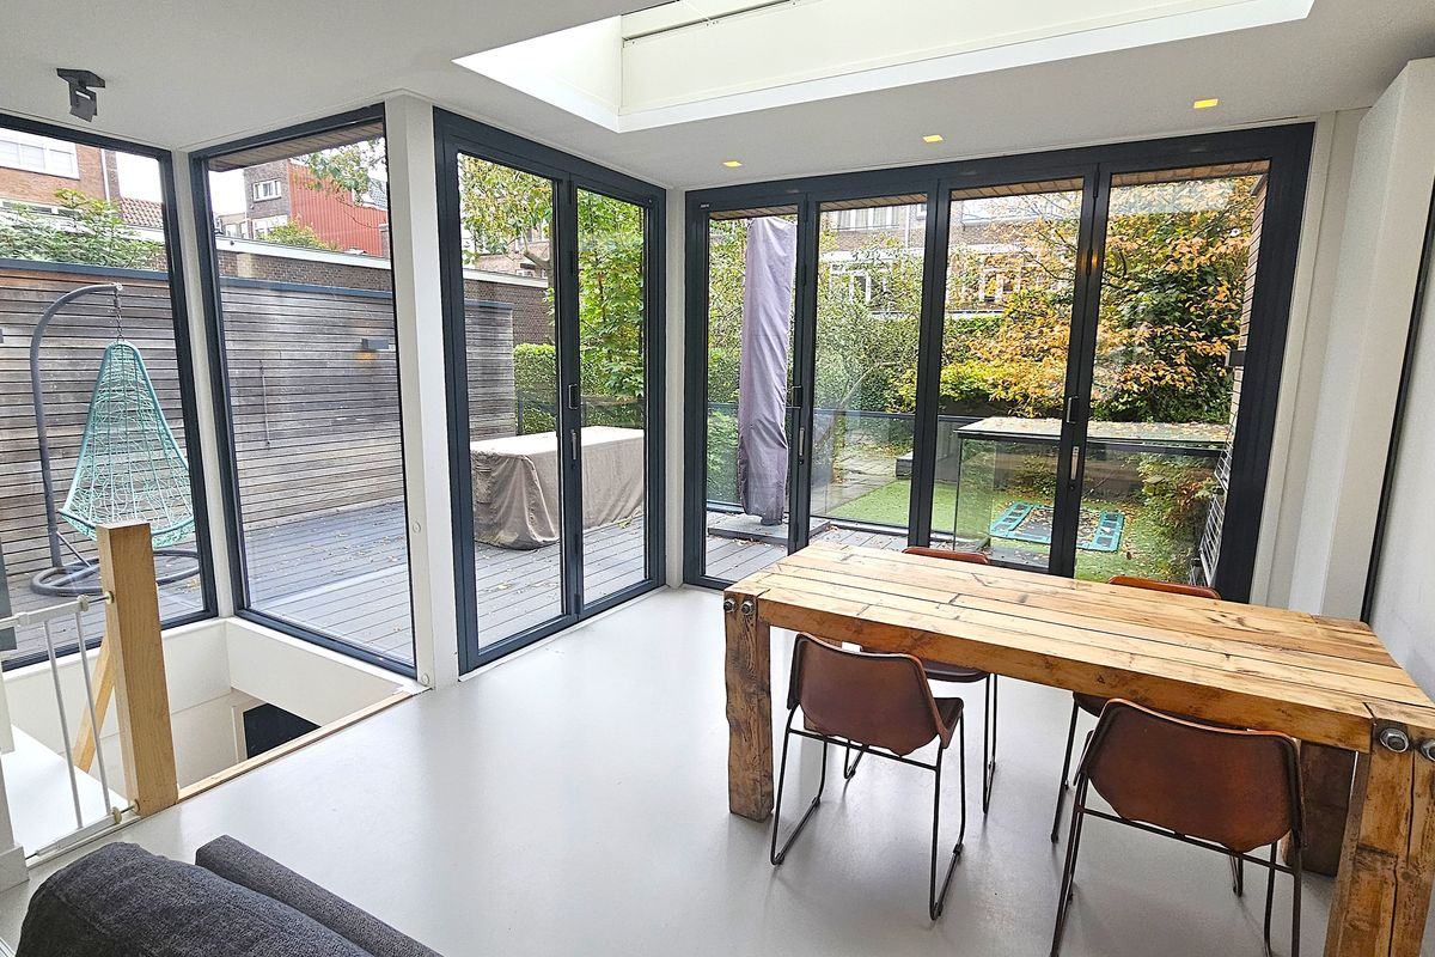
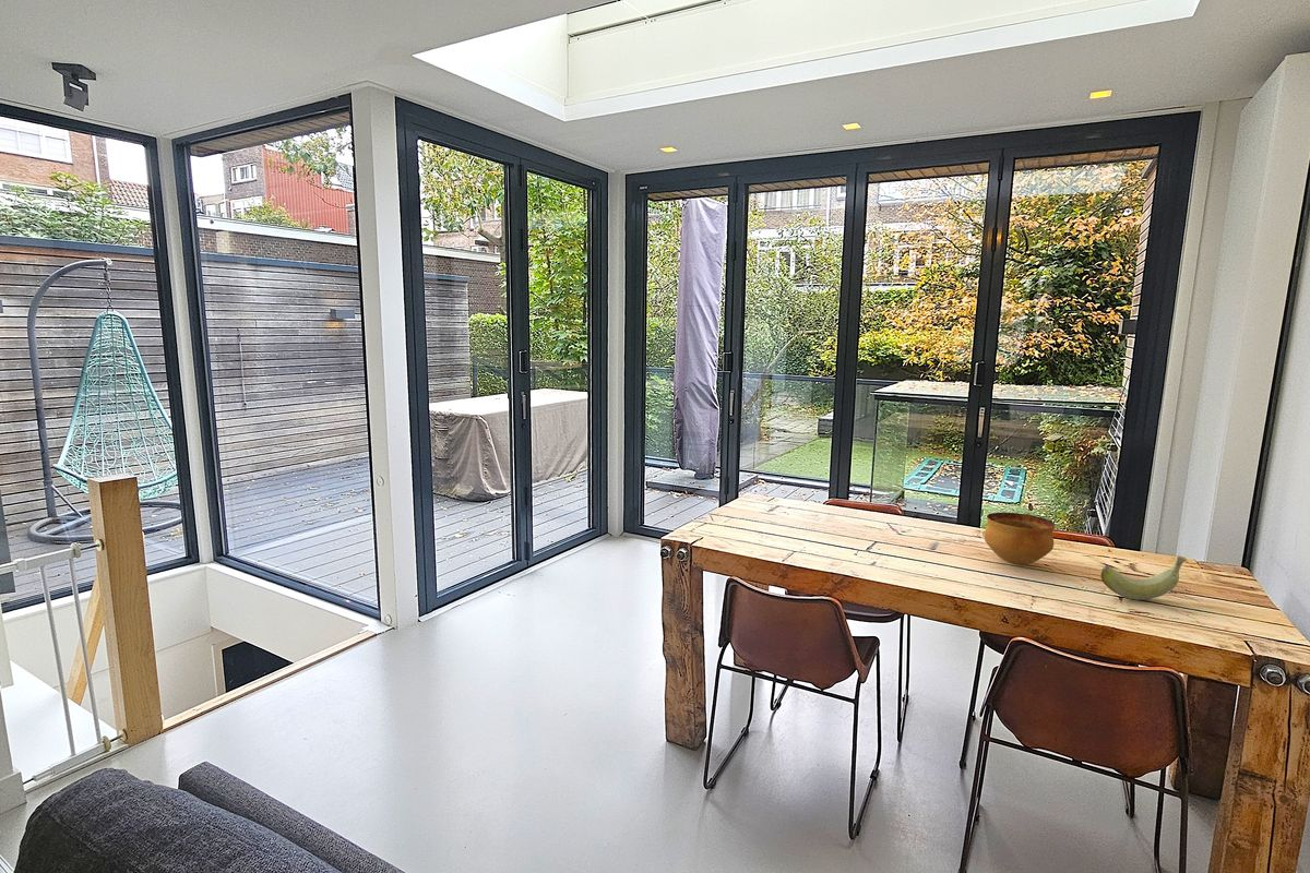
+ banana [1099,555,1188,601]
+ bowl [984,512,1056,565]
